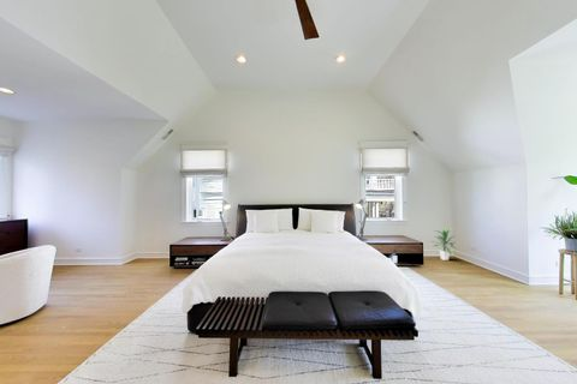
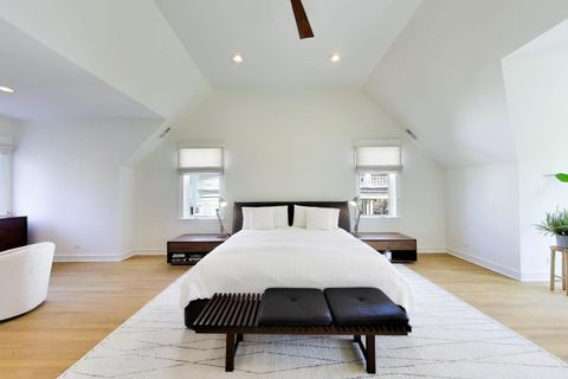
- indoor plant [429,227,457,262]
